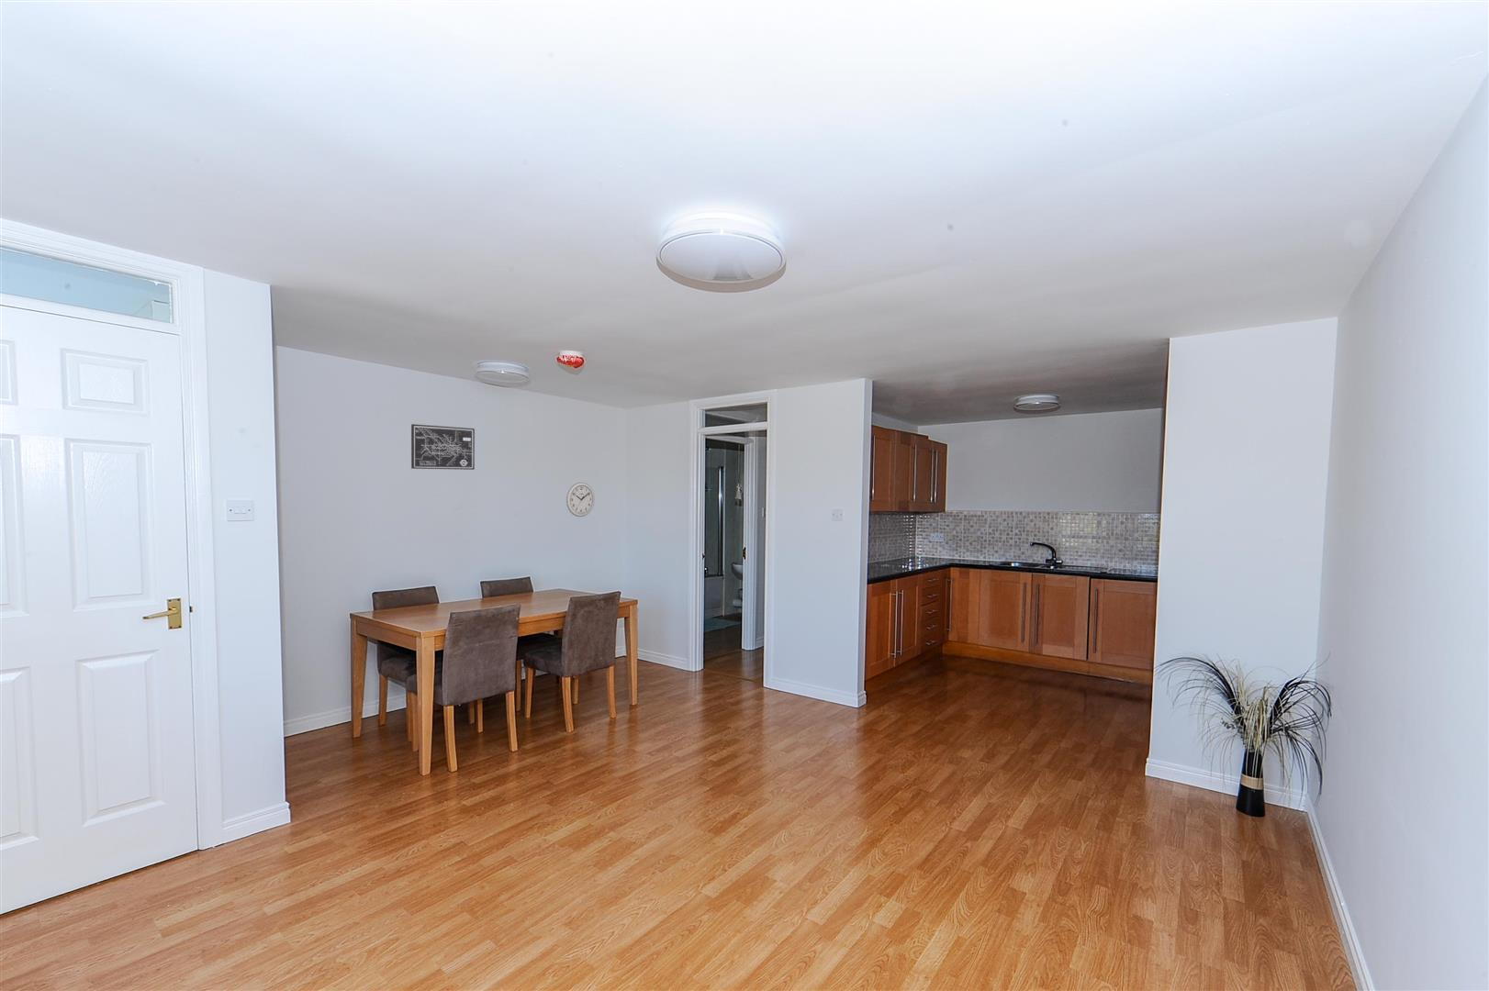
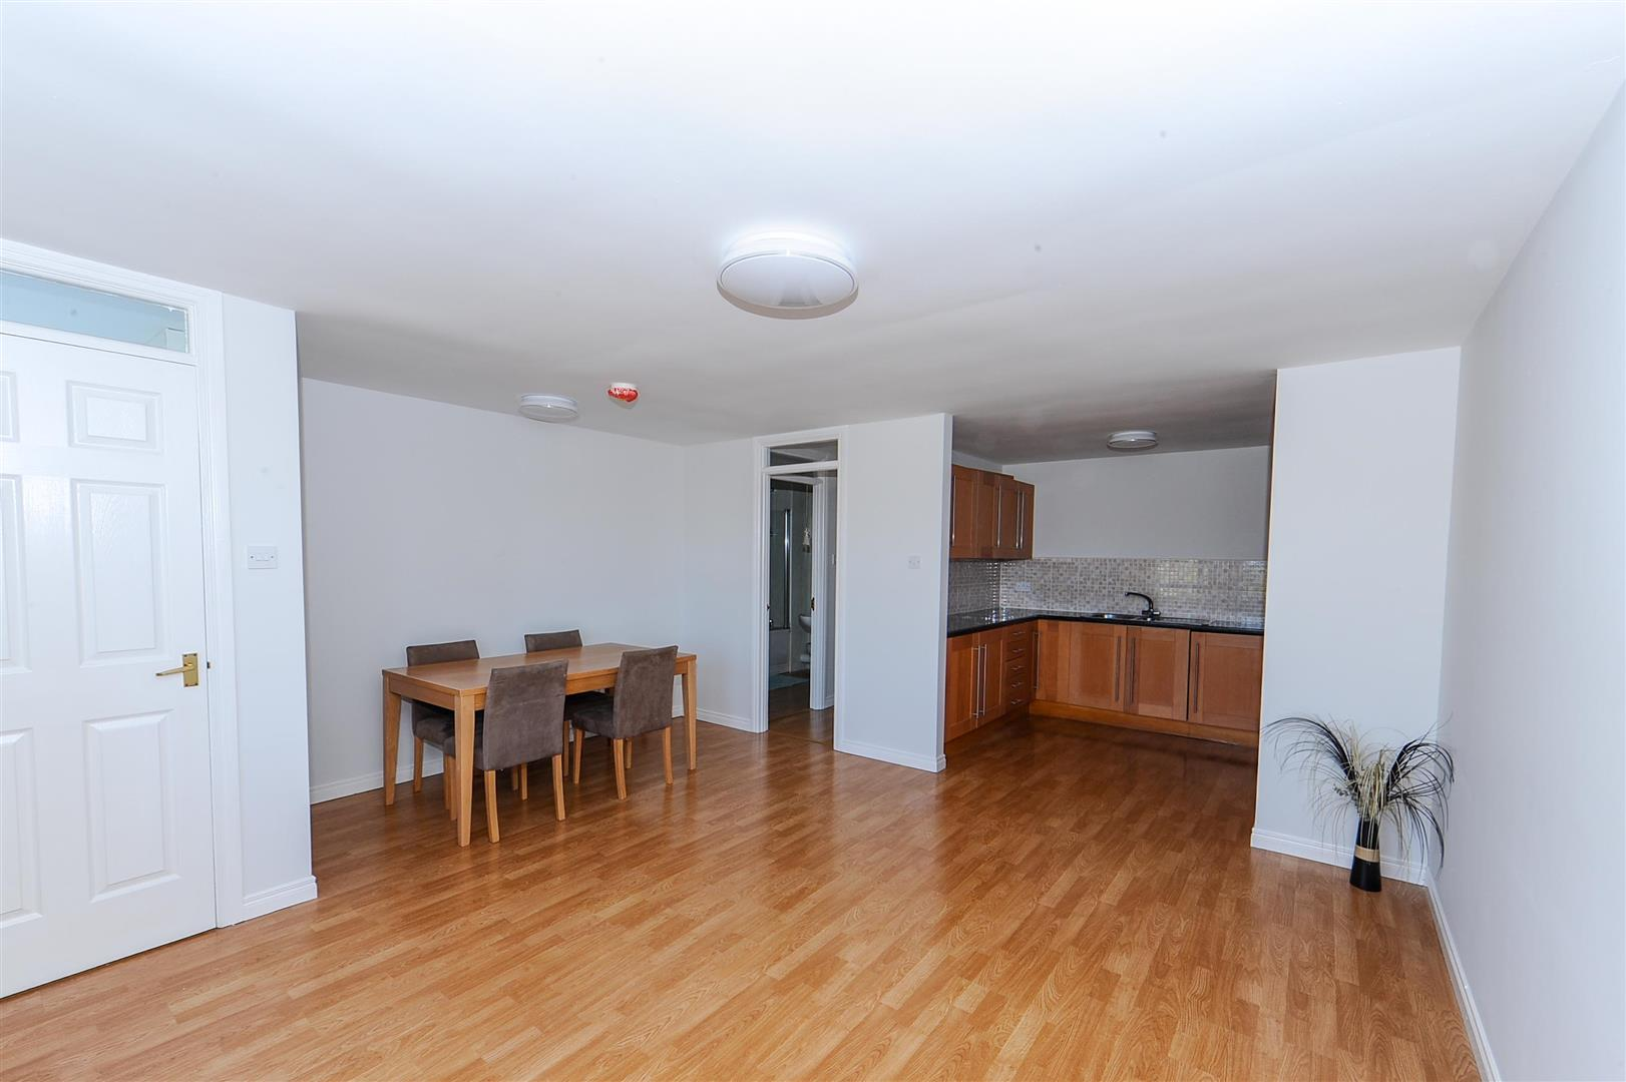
- wall art [410,423,476,471]
- wall clock [565,482,596,518]
